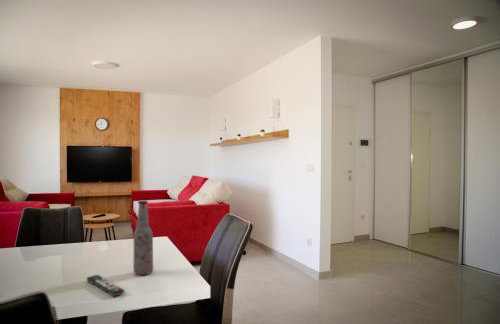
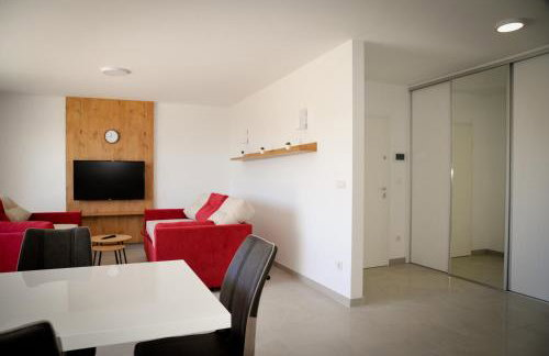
- bottle [132,200,154,276]
- remote control [86,274,125,297]
